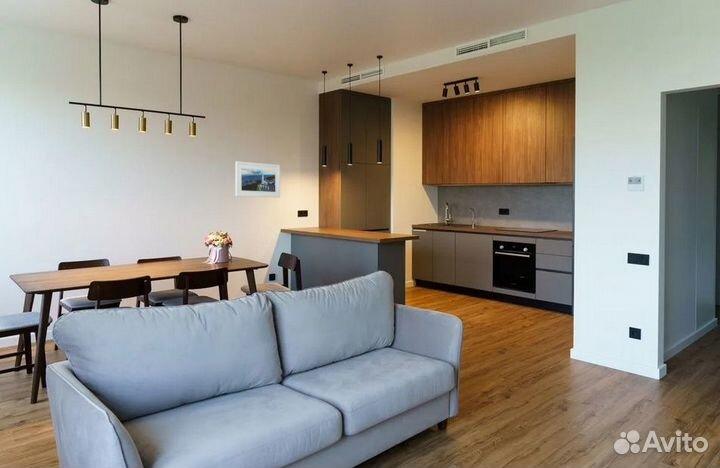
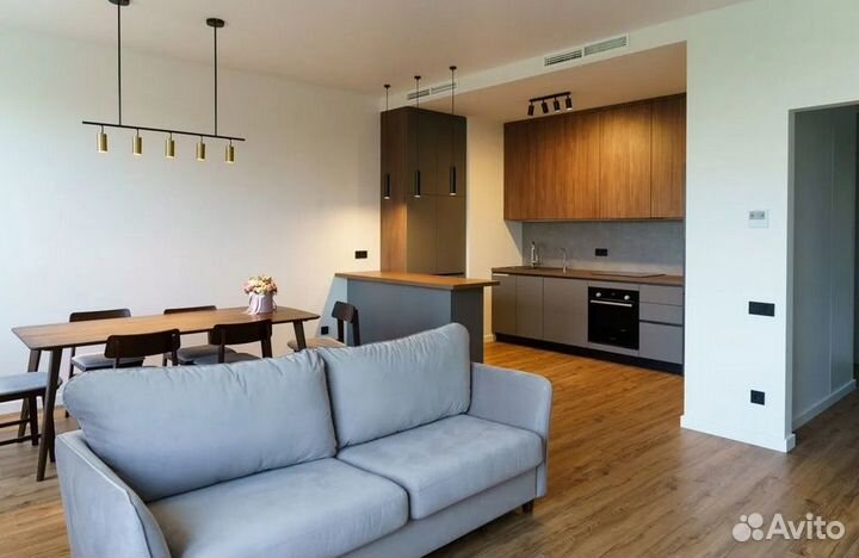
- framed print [234,161,281,198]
